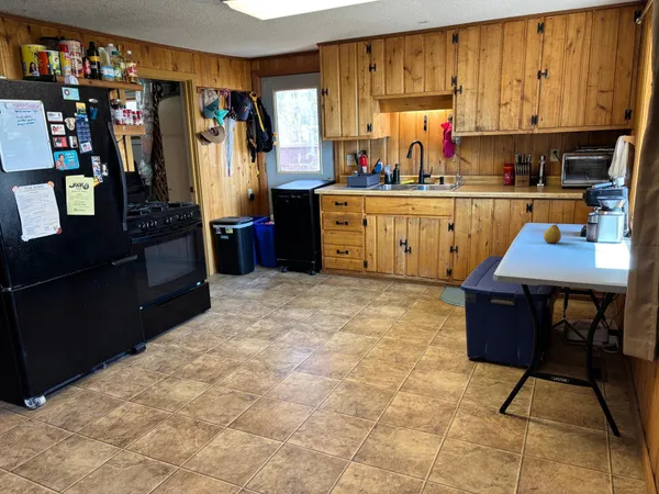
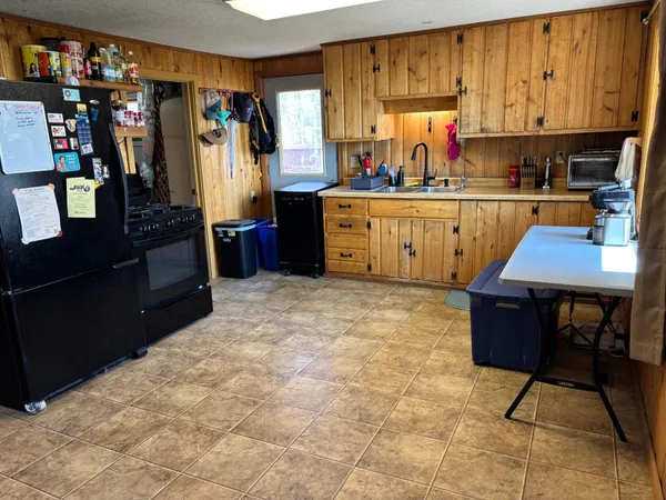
- fruit [543,222,562,245]
